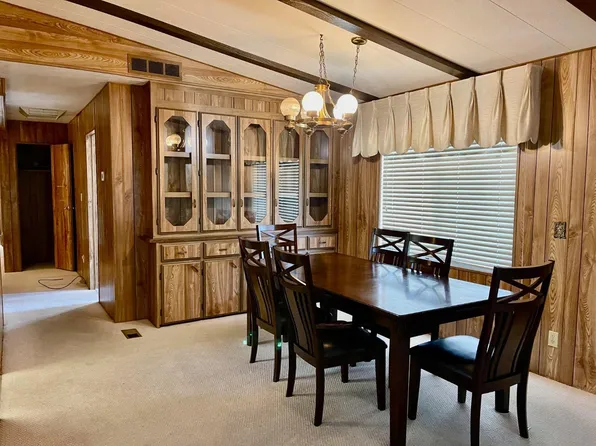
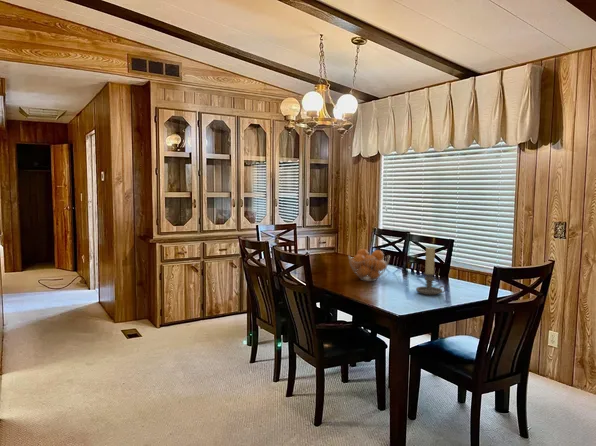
+ candle holder [415,246,446,296]
+ fruit basket [347,248,391,282]
